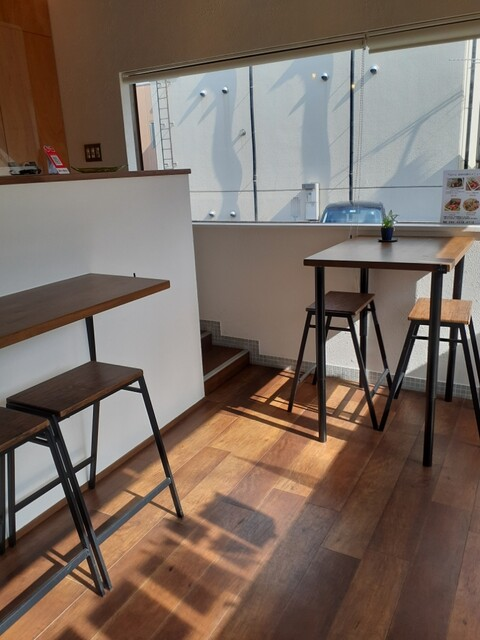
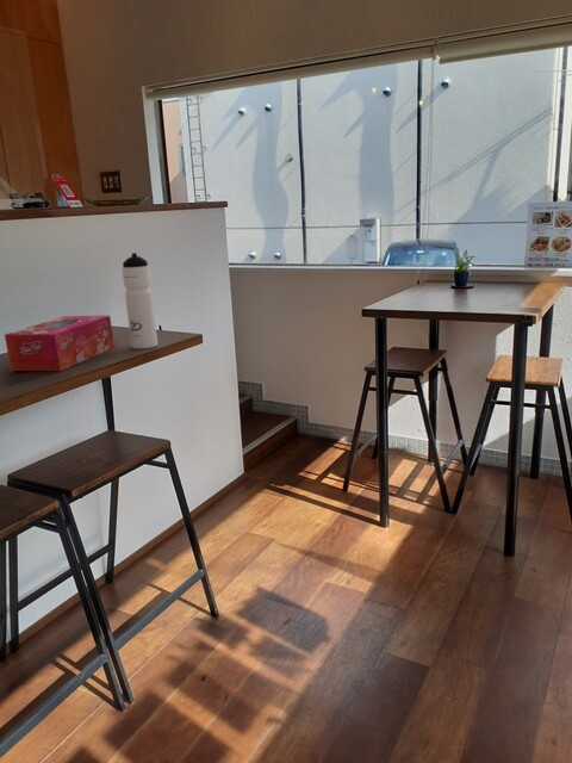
+ water bottle [120,252,158,349]
+ tissue box [4,315,116,372]
